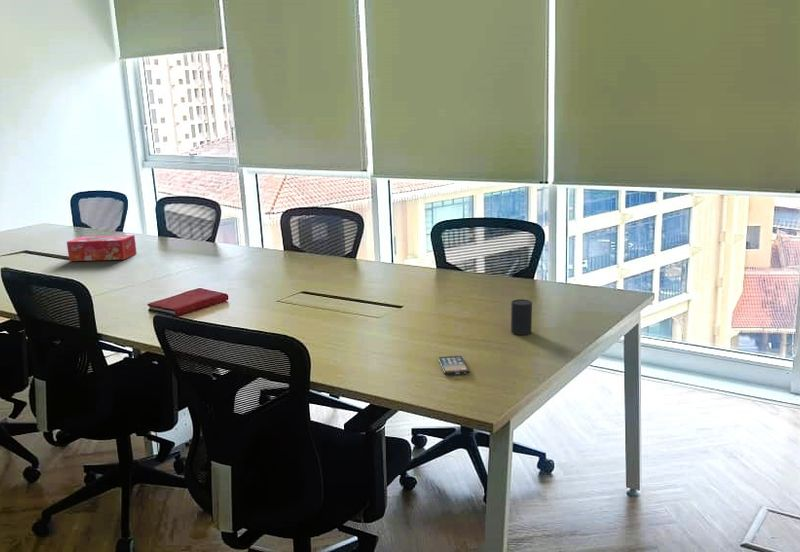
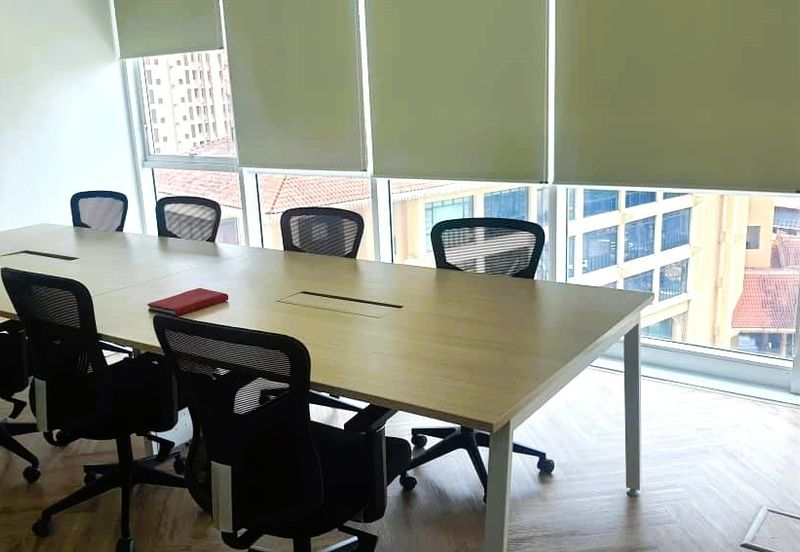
- tissue box [66,234,138,262]
- cup [510,298,533,336]
- smartphone [437,355,471,376]
